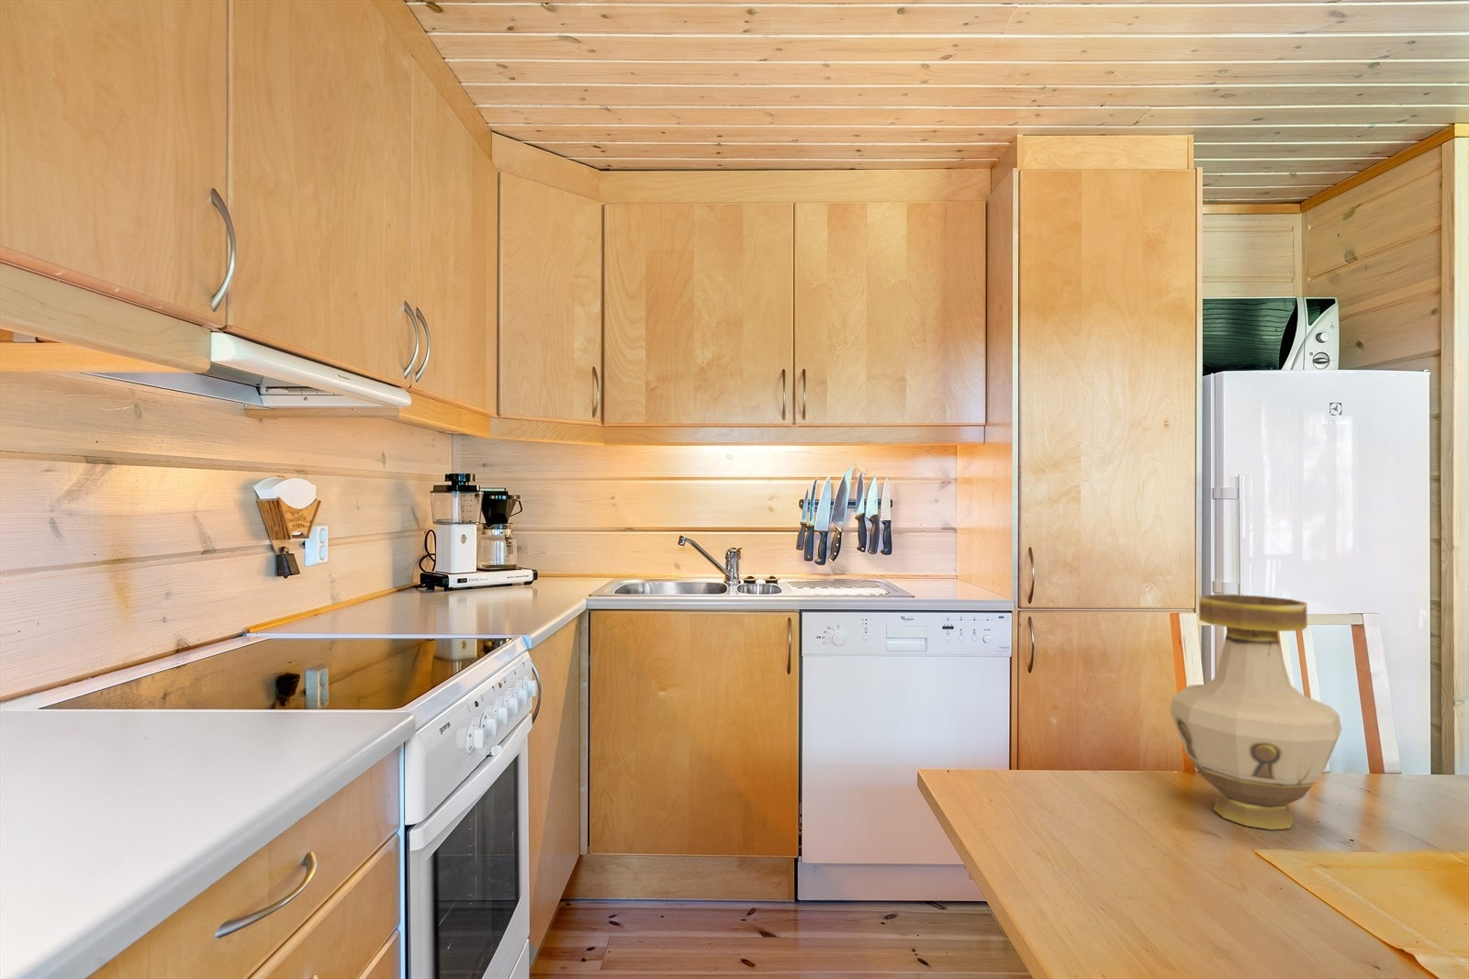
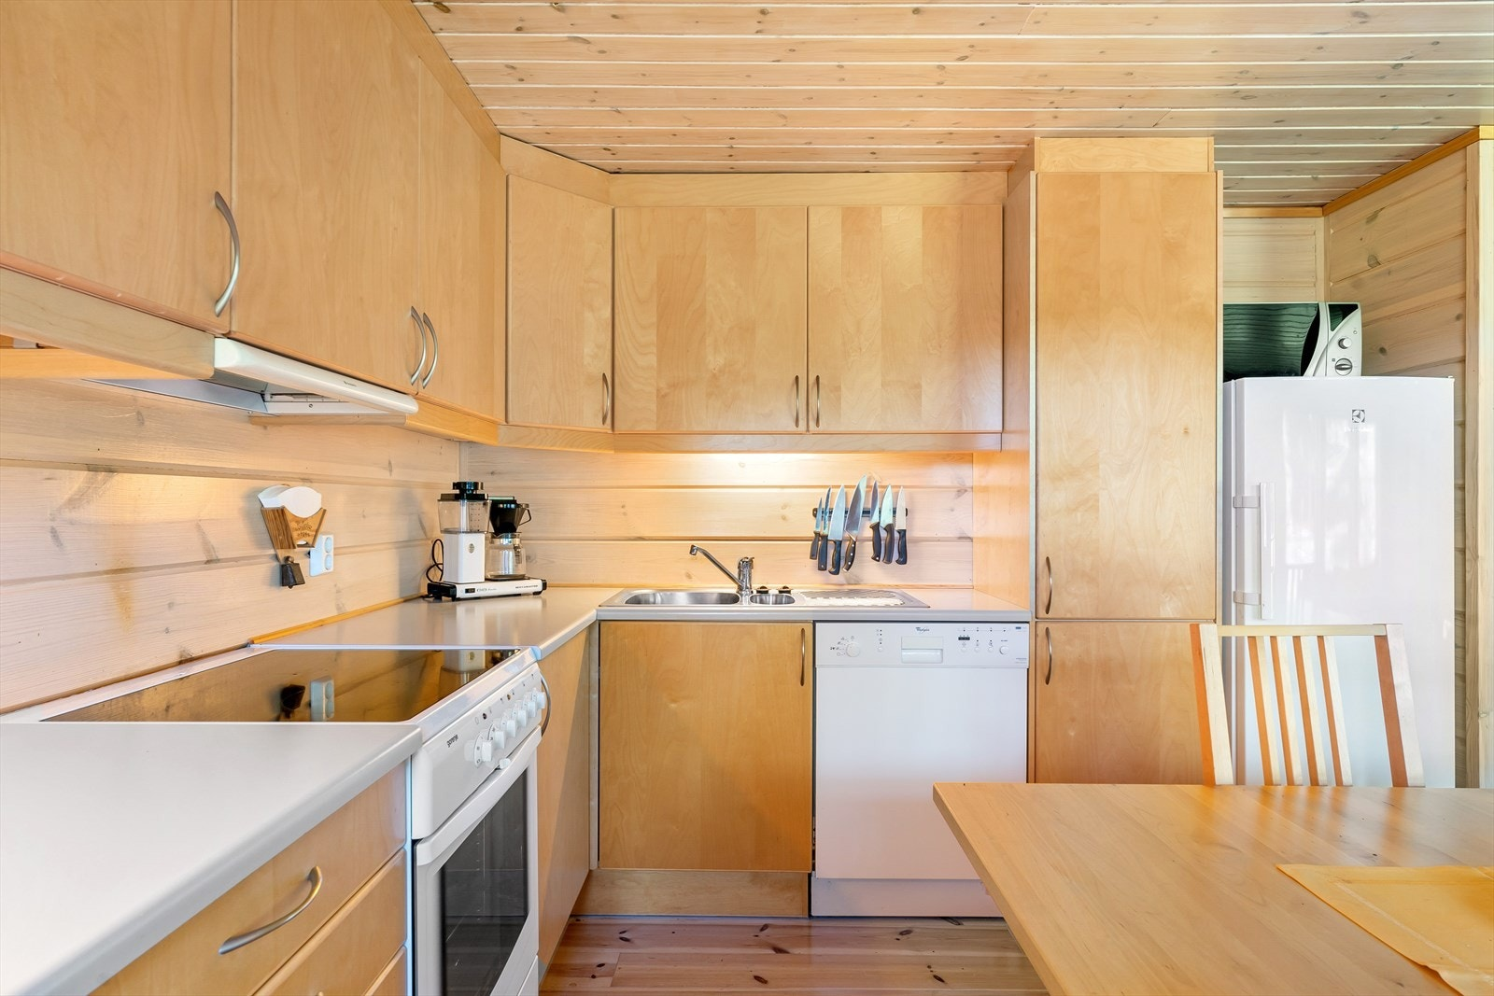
- vase [1168,593,1343,830]
